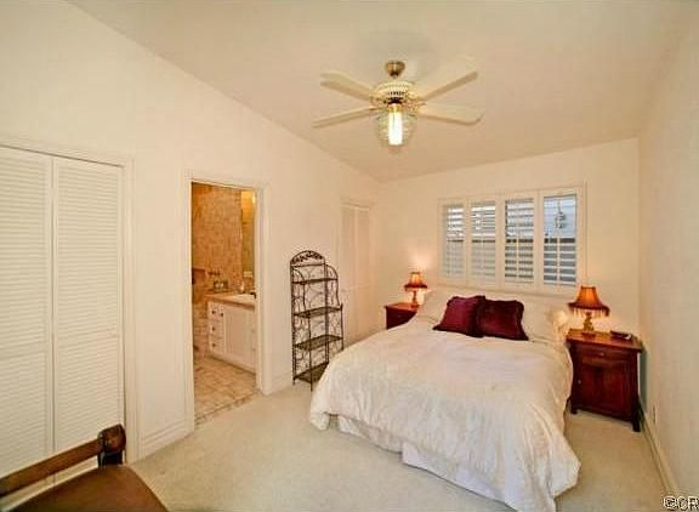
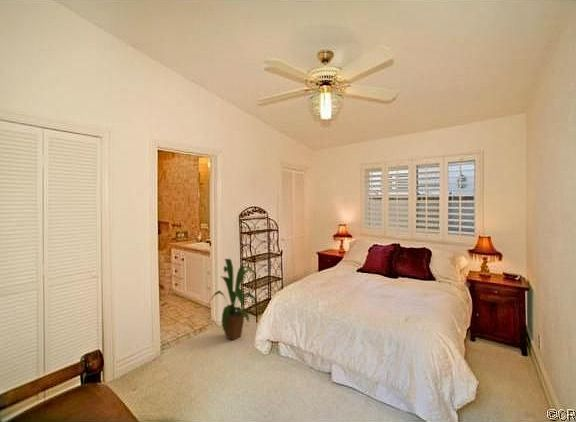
+ house plant [205,258,263,341]
